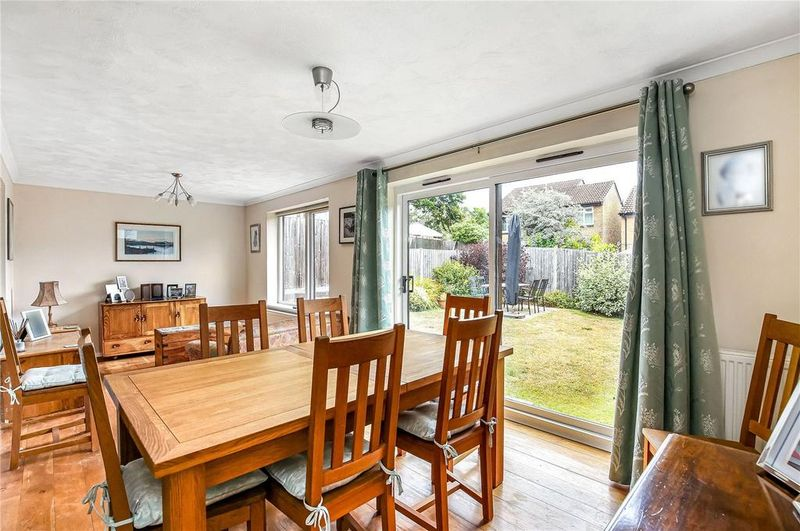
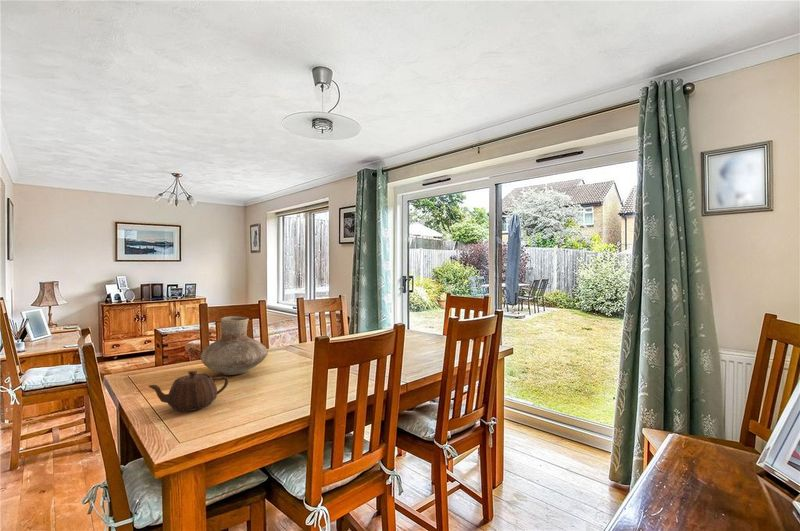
+ vase [200,315,268,376]
+ teapot [147,370,230,412]
